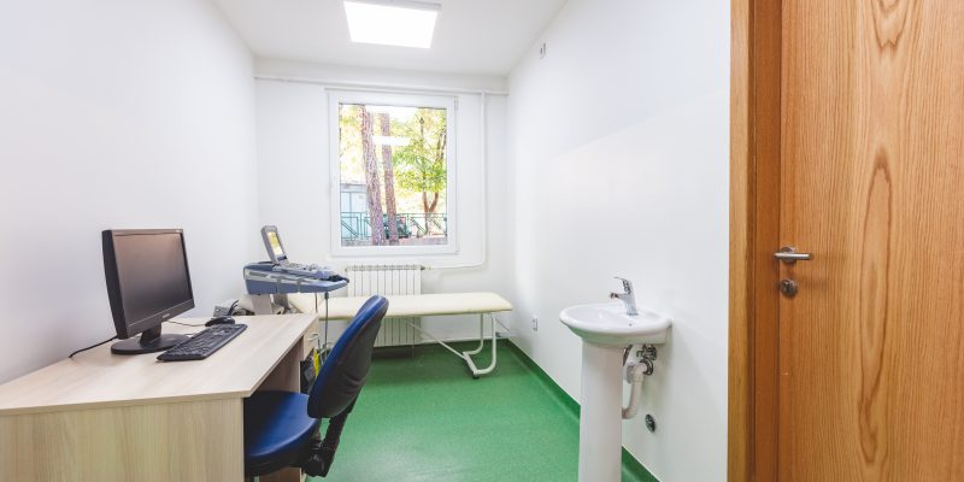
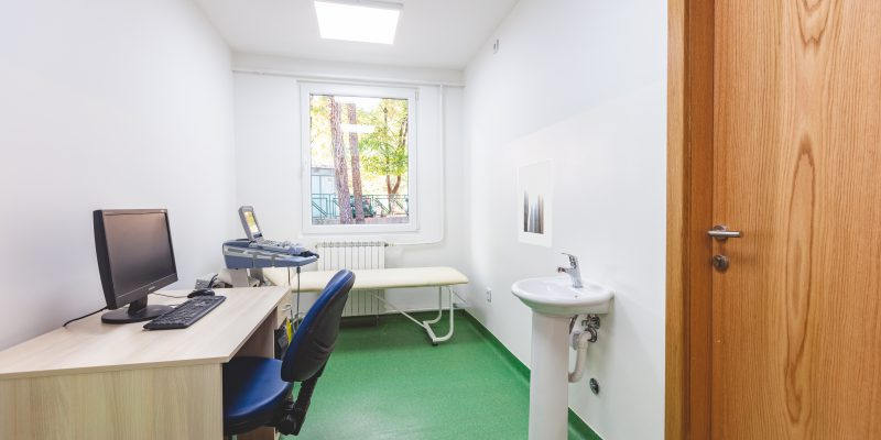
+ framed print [518,158,553,248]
